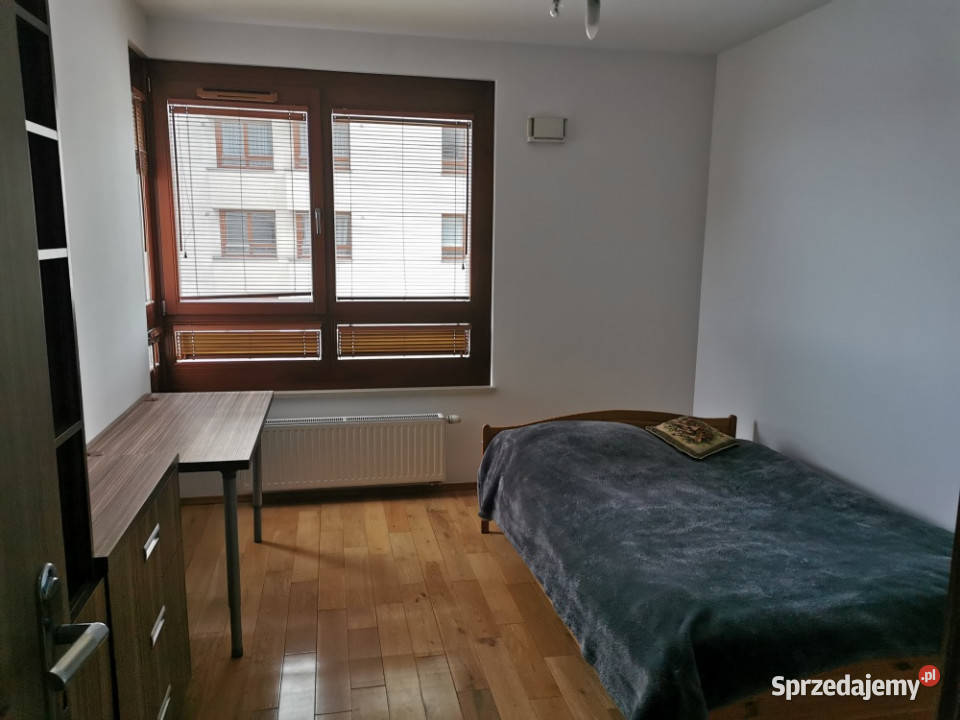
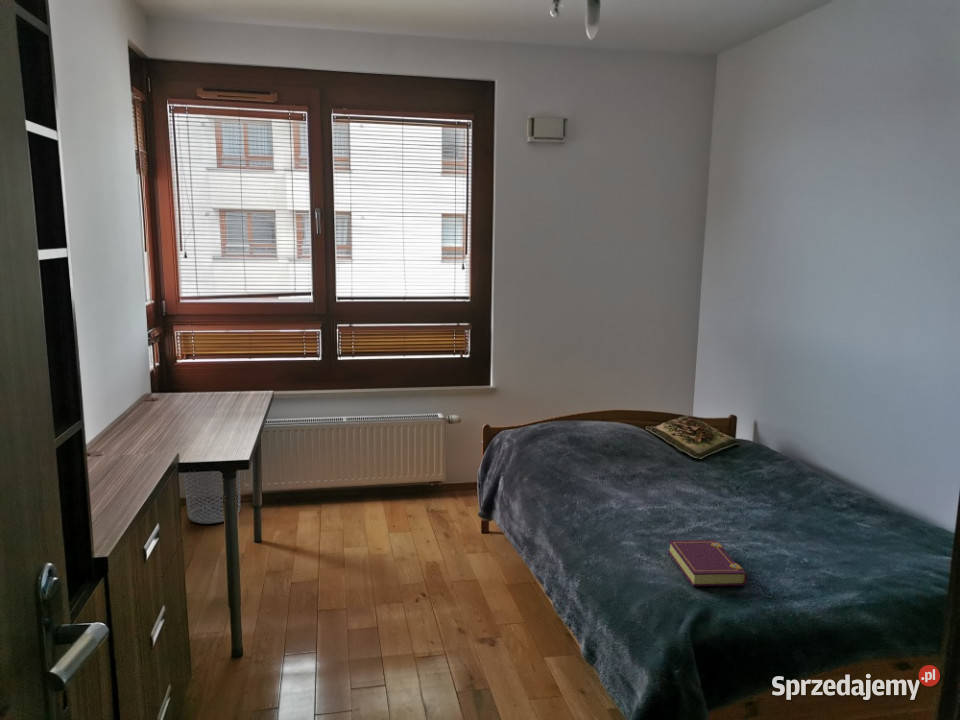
+ waste bin [182,471,241,525]
+ book [667,539,748,587]
